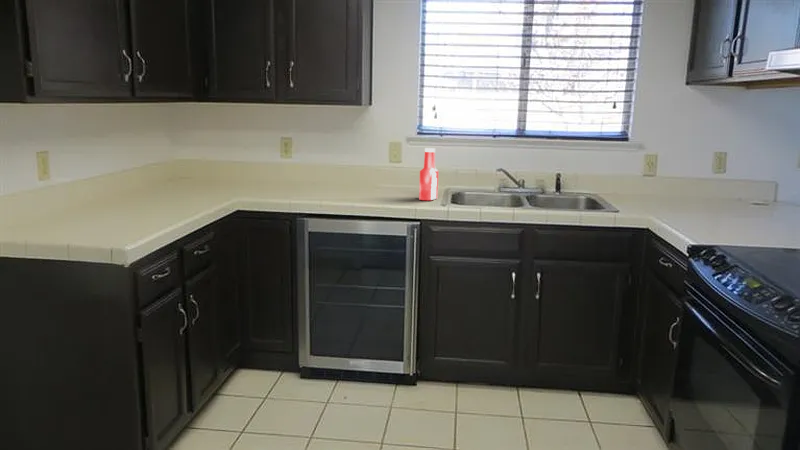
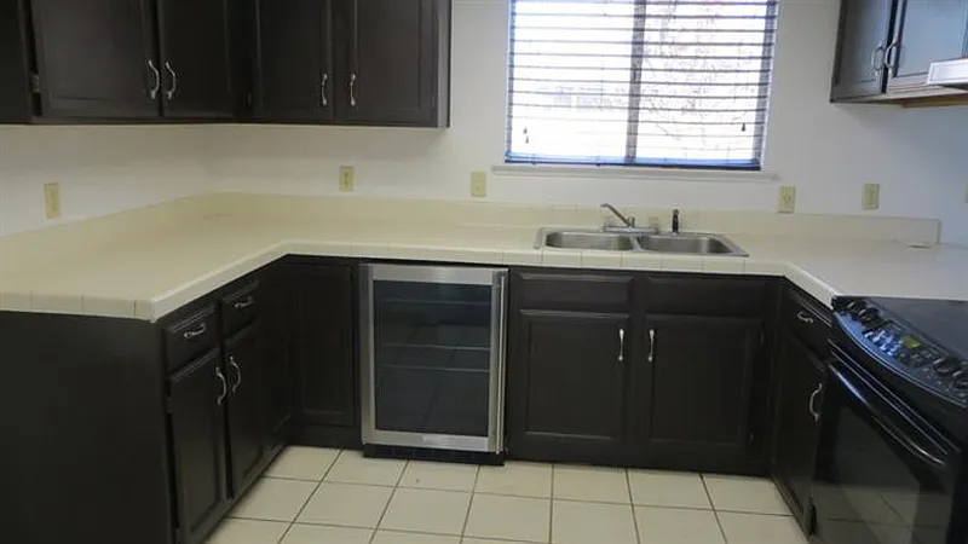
- soap bottle [418,147,440,201]
